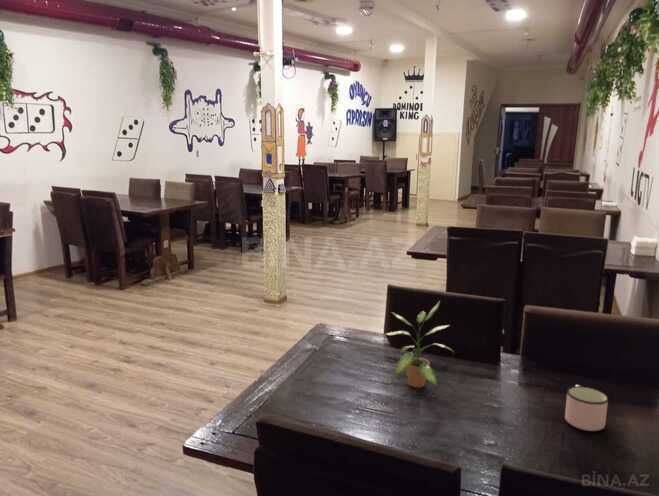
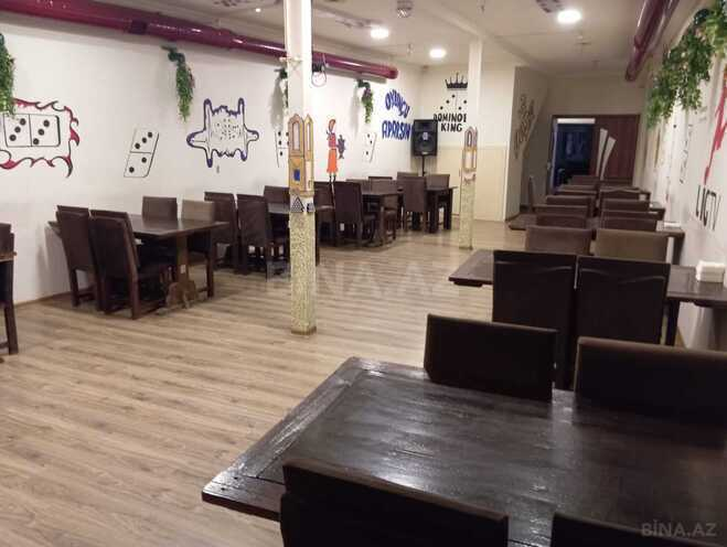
- potted plant [385,300,455,389]
- mug [564,384,610,432]
